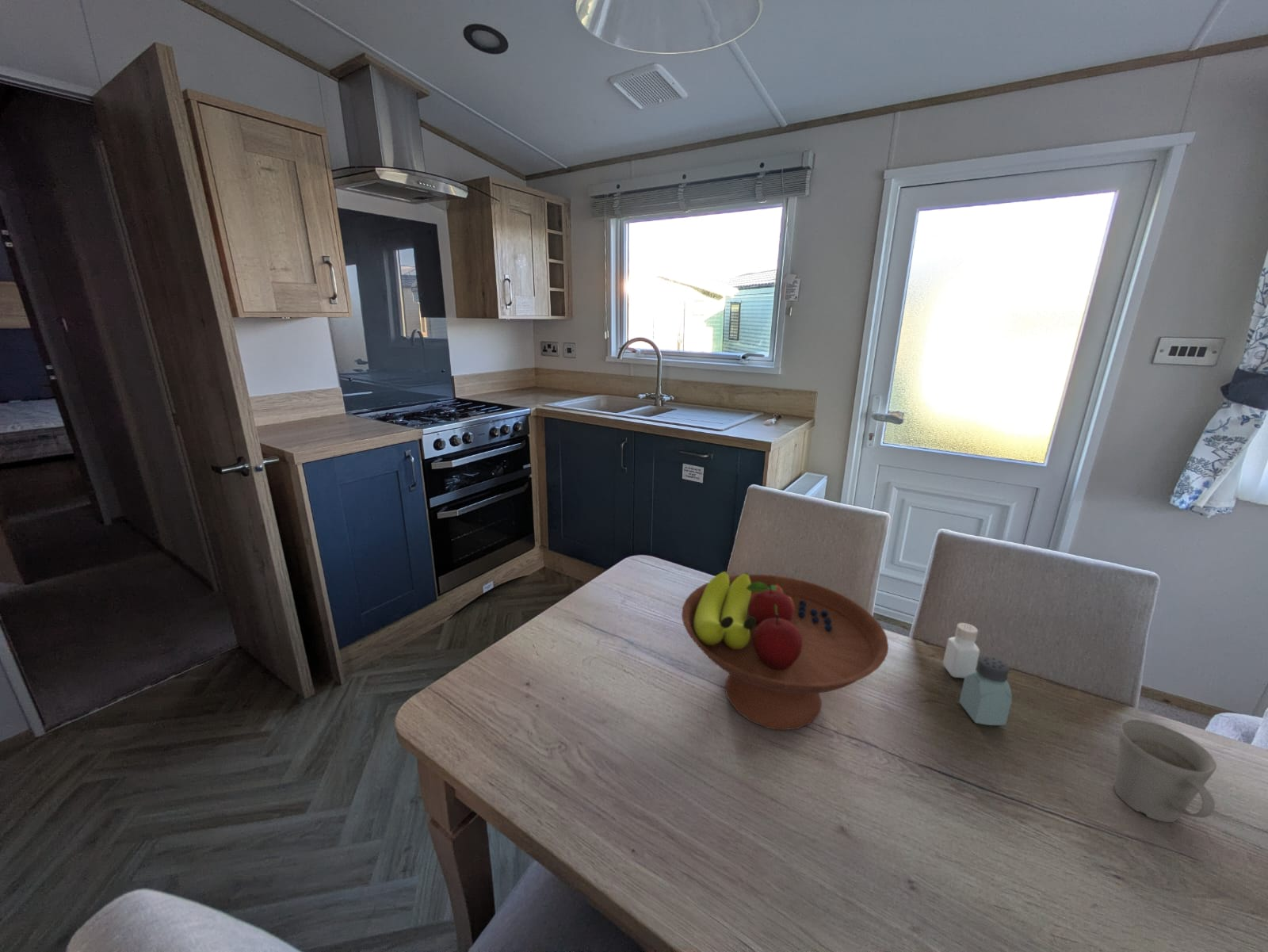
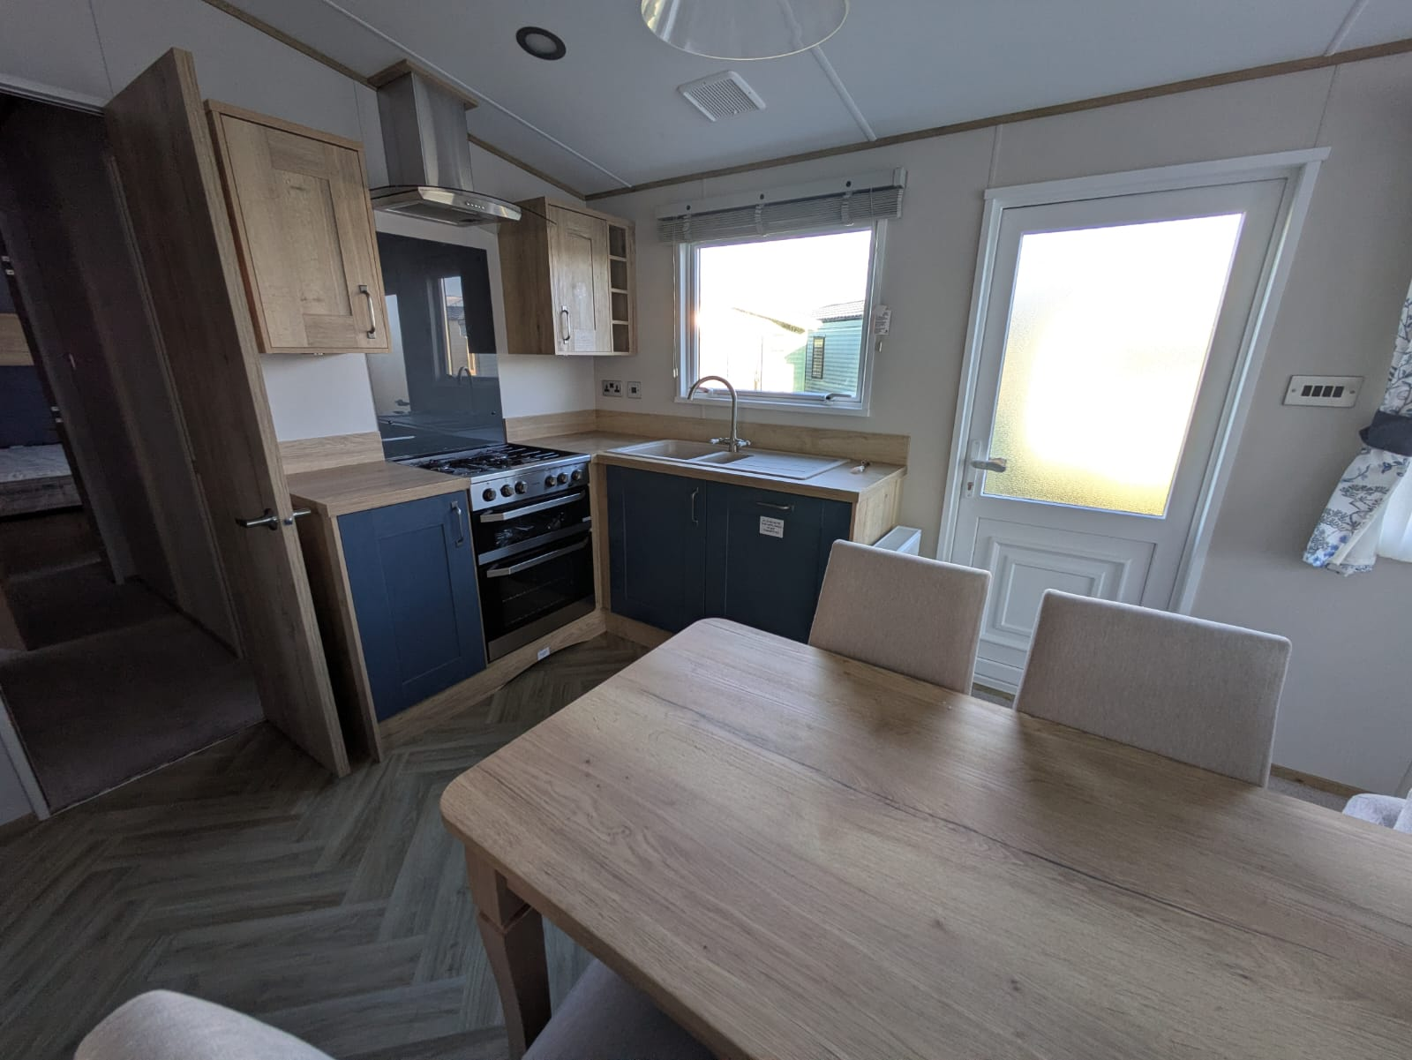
- fruit bowl [681,571,889,732]
- pepper shaker [942,622,980,679]
- mug [1113,719,1217,823]
- saltshaker [958,655,1013,726]
